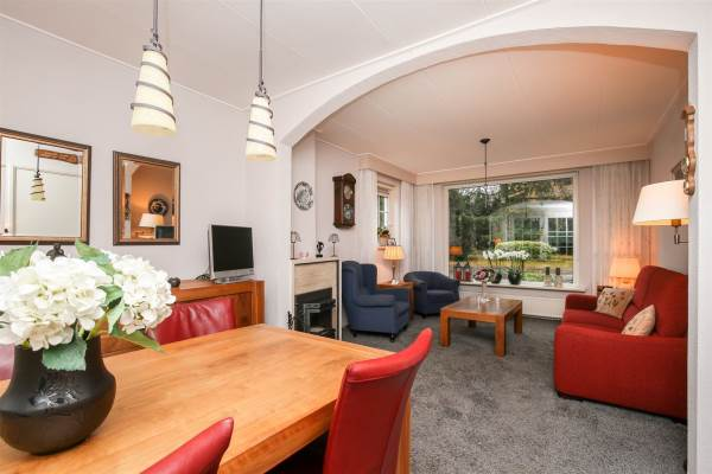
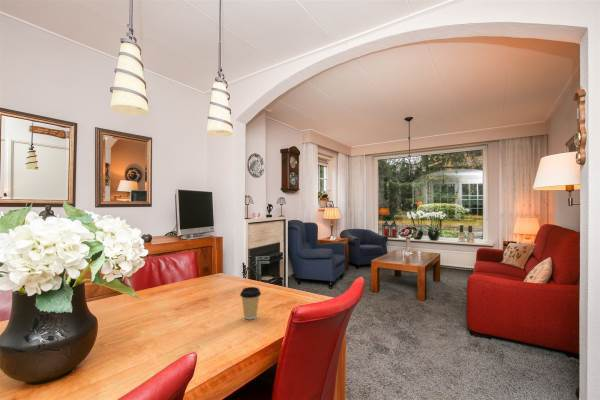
+ coffee cup [239,286,262,320]
